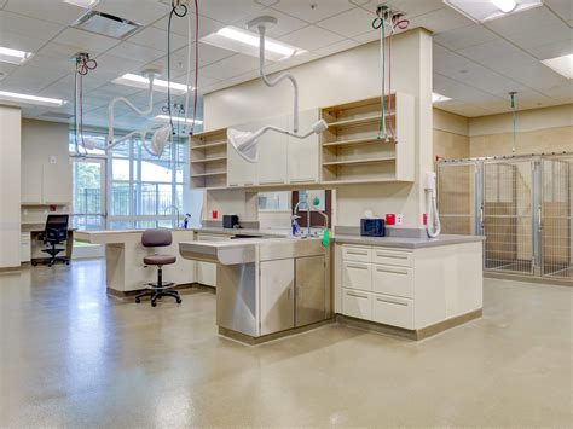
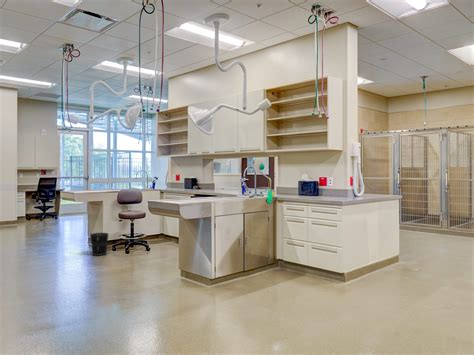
+ wastebasket [89,232,109,257]
